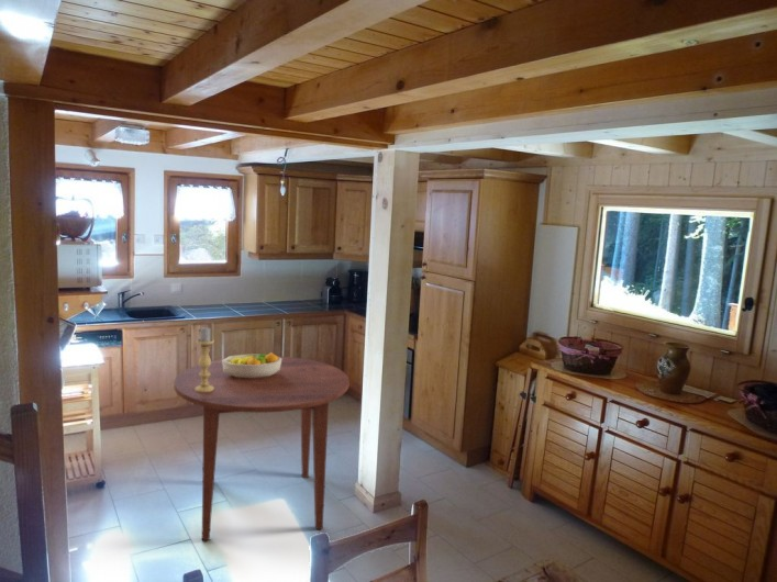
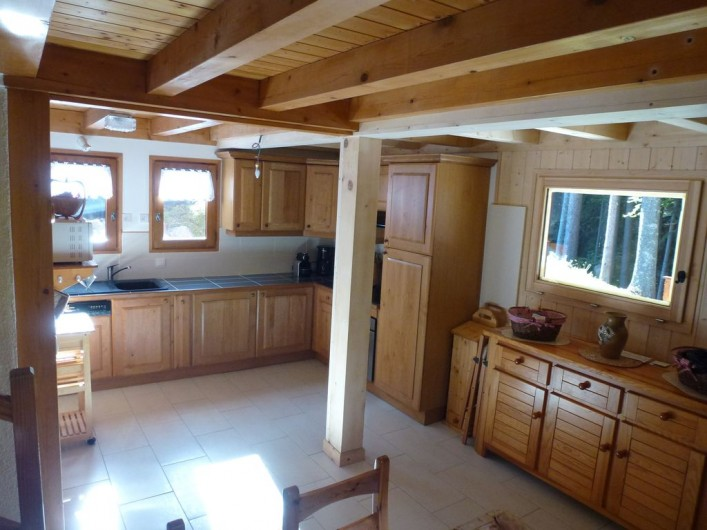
- dining table [173,355,351,541]
- candle holder [196,326,215,392]
- fruit bowl [222,351,281,379]
